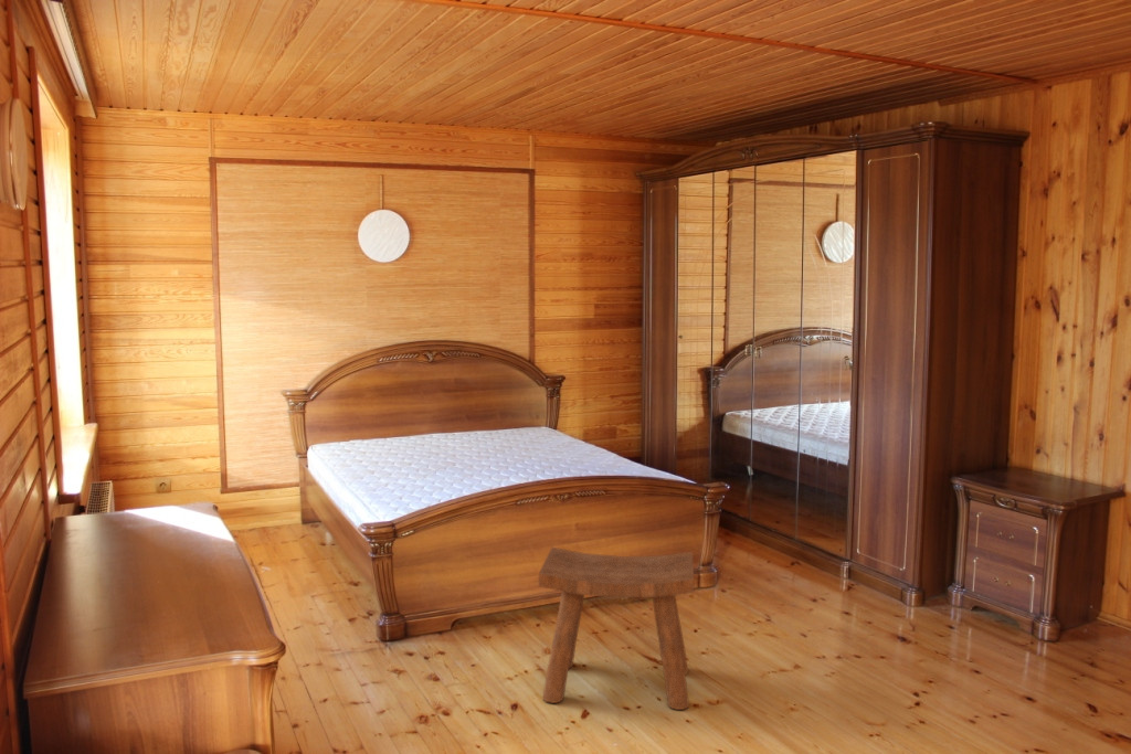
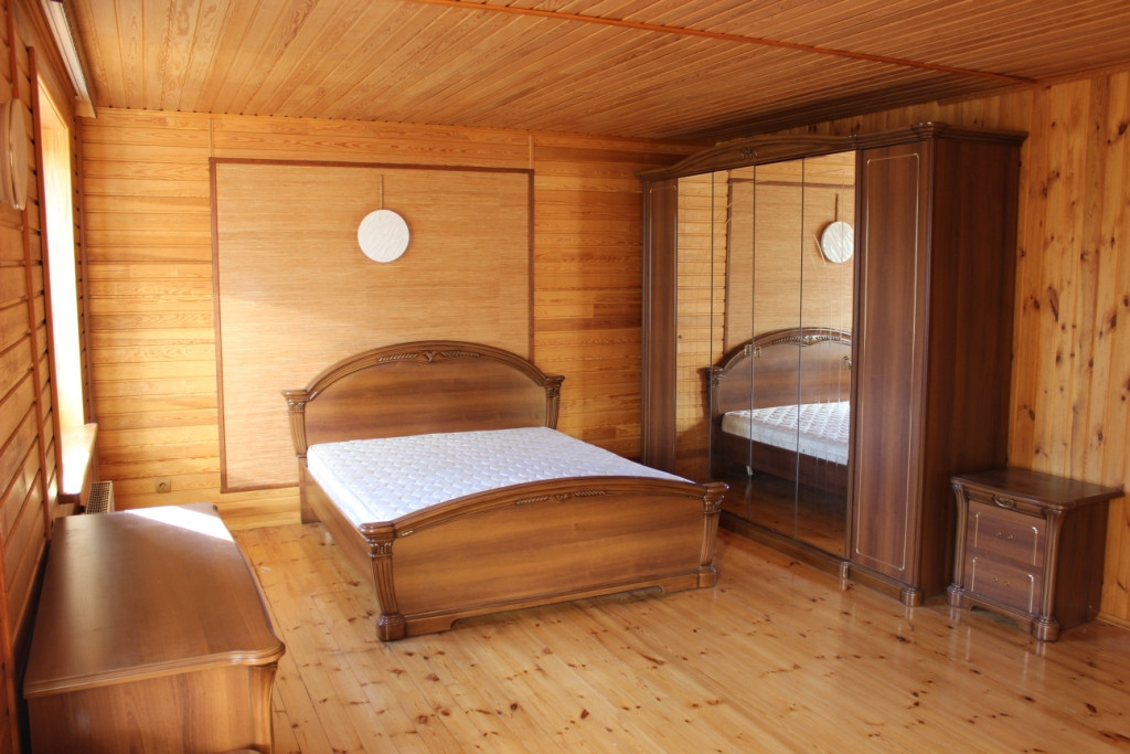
- stool [538,546,695,711]
